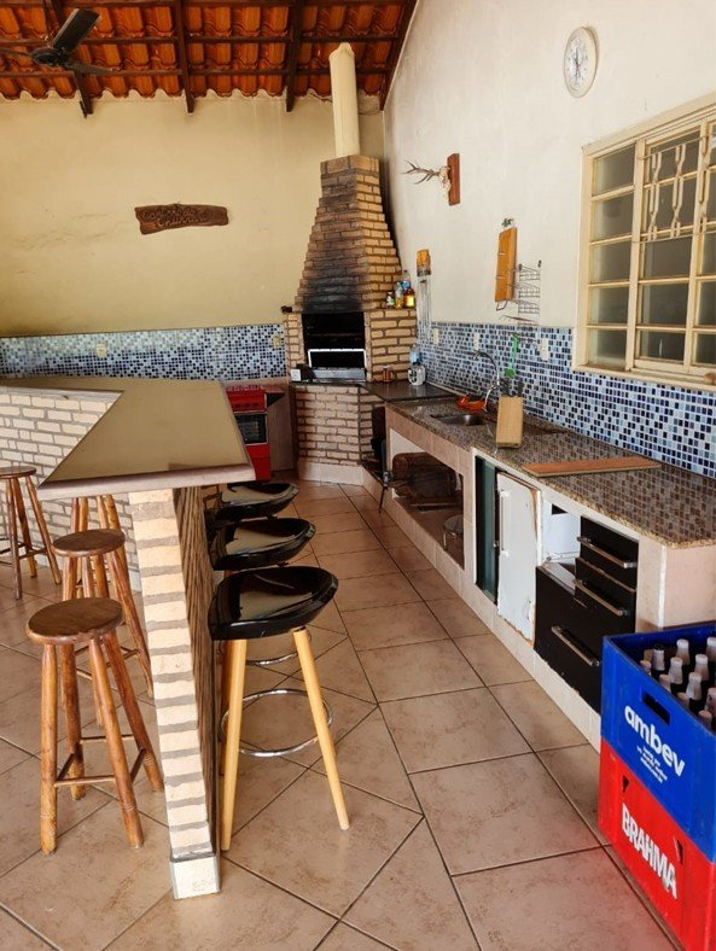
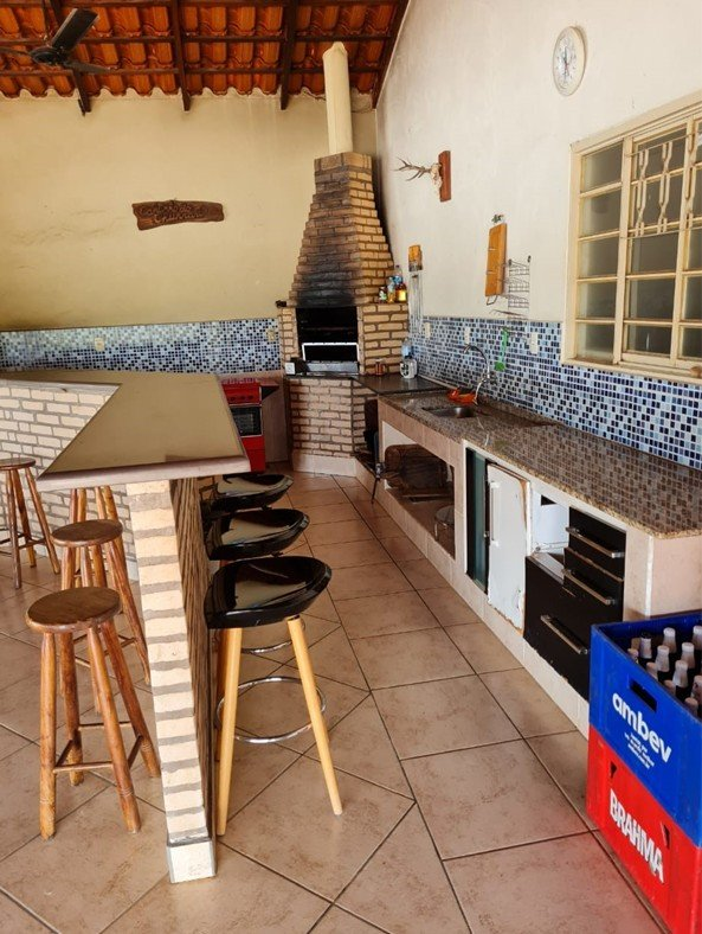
- knife block [495,375,524,449]
- chopping board [520,455,662,478]
